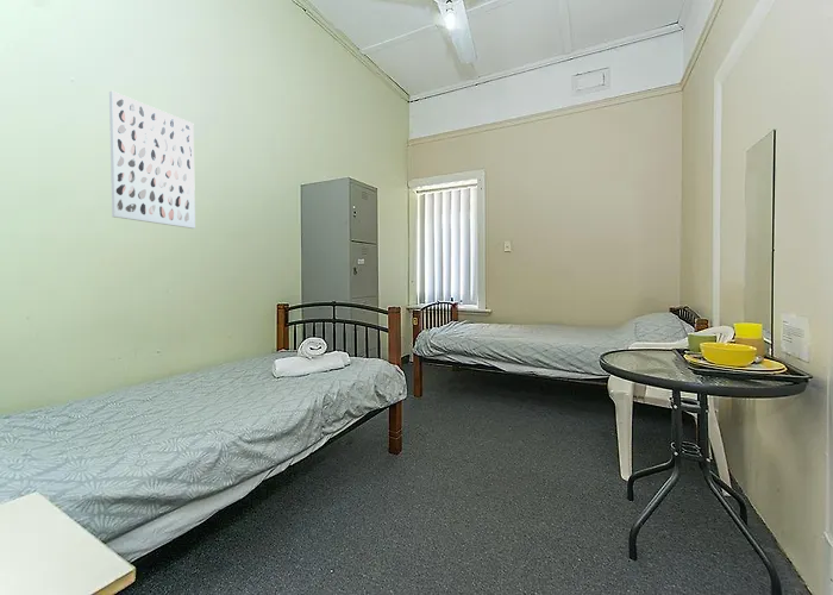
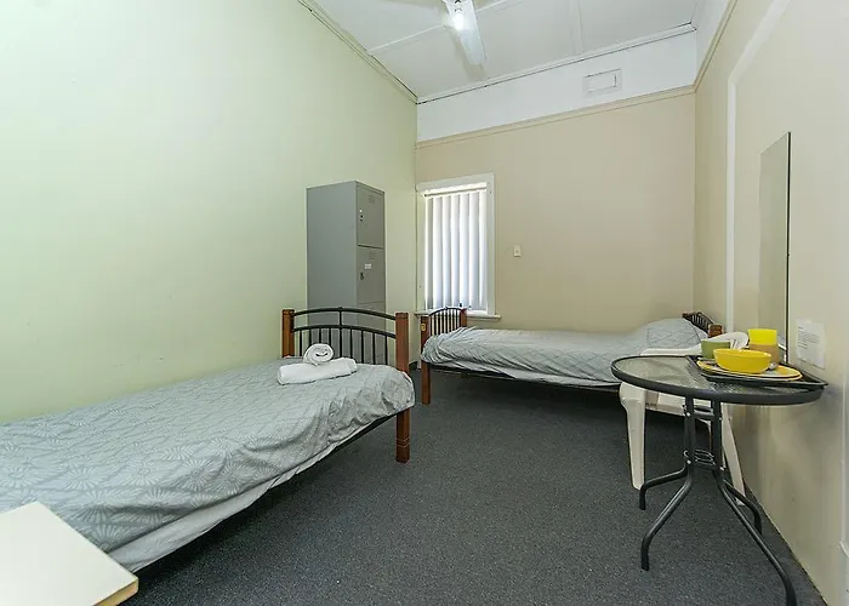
- wall art [108,90,196,230]
